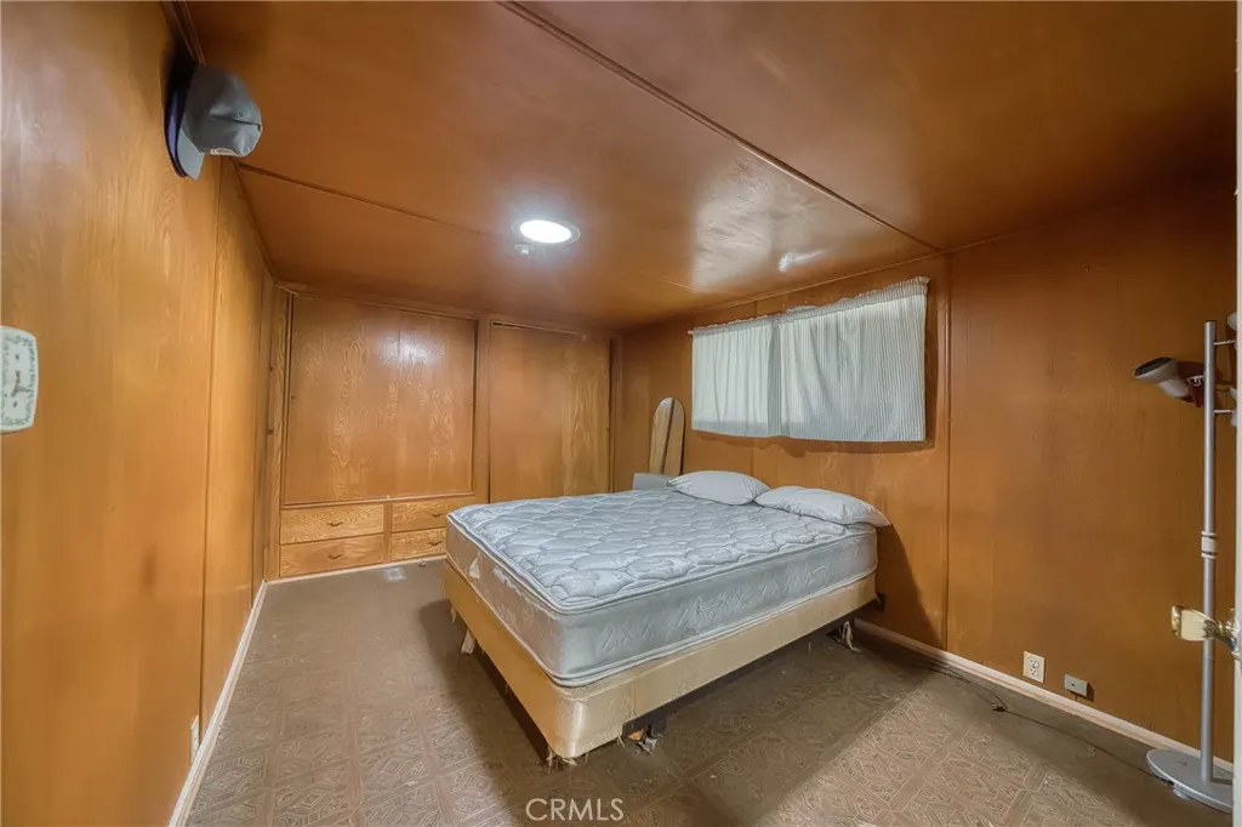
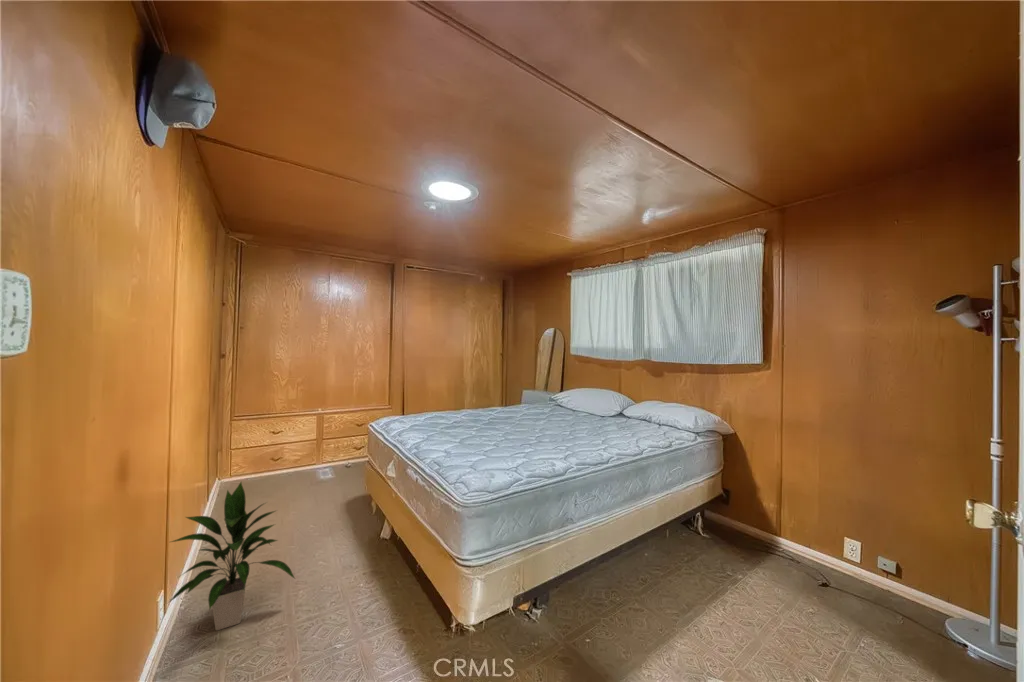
+ indoor plant [167,481,296,631]
